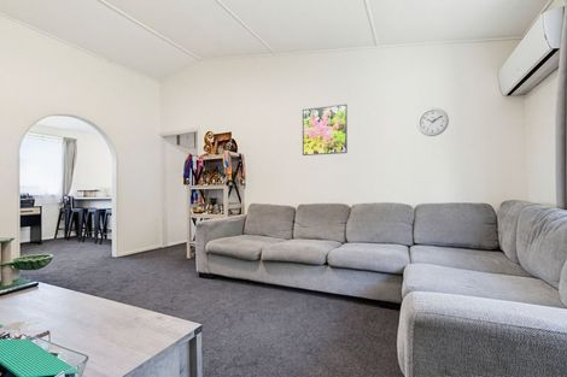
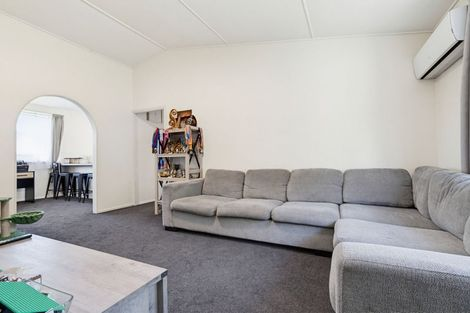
- wall clock [416,107,450,137]
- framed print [302,104,349,157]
